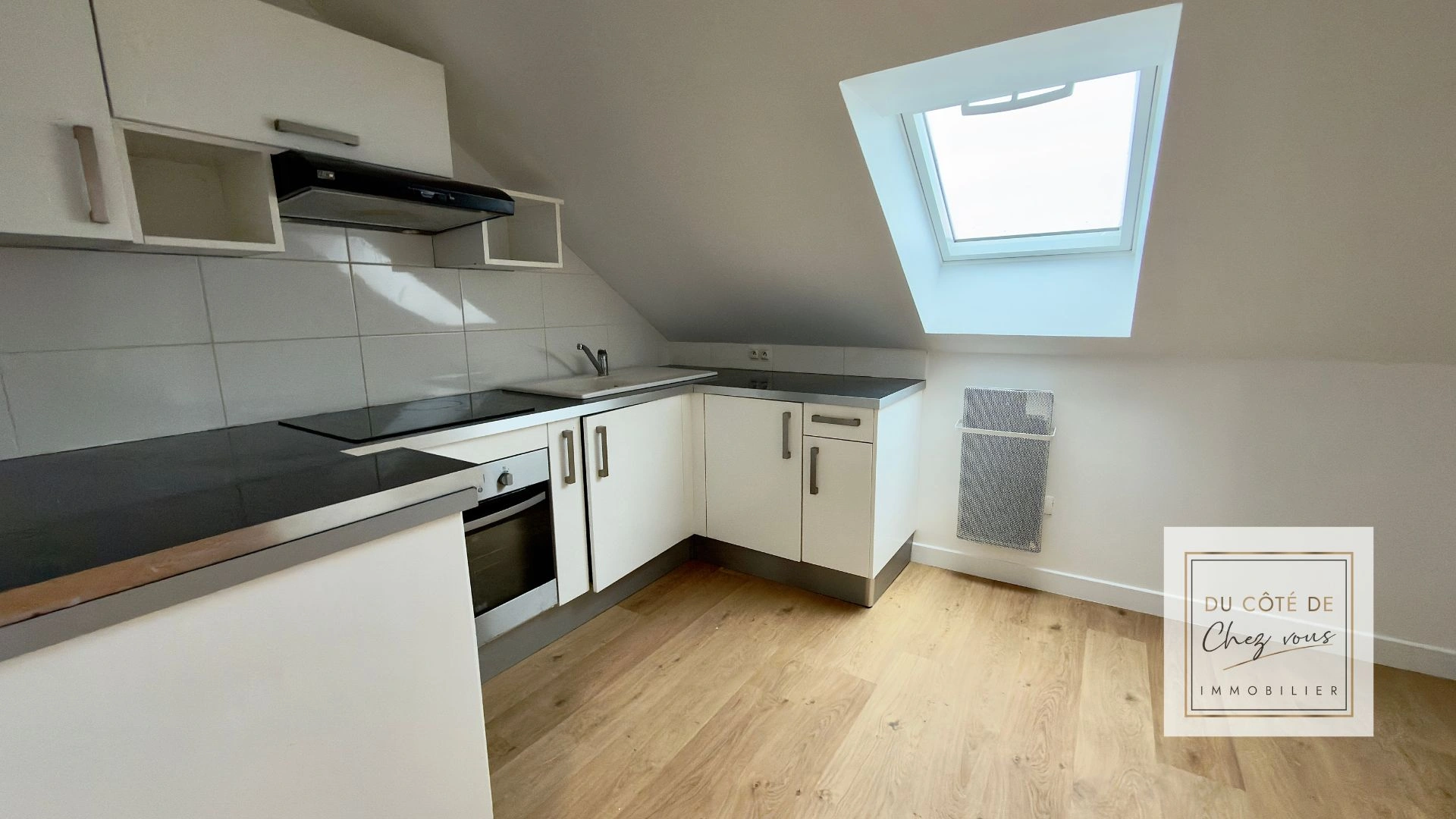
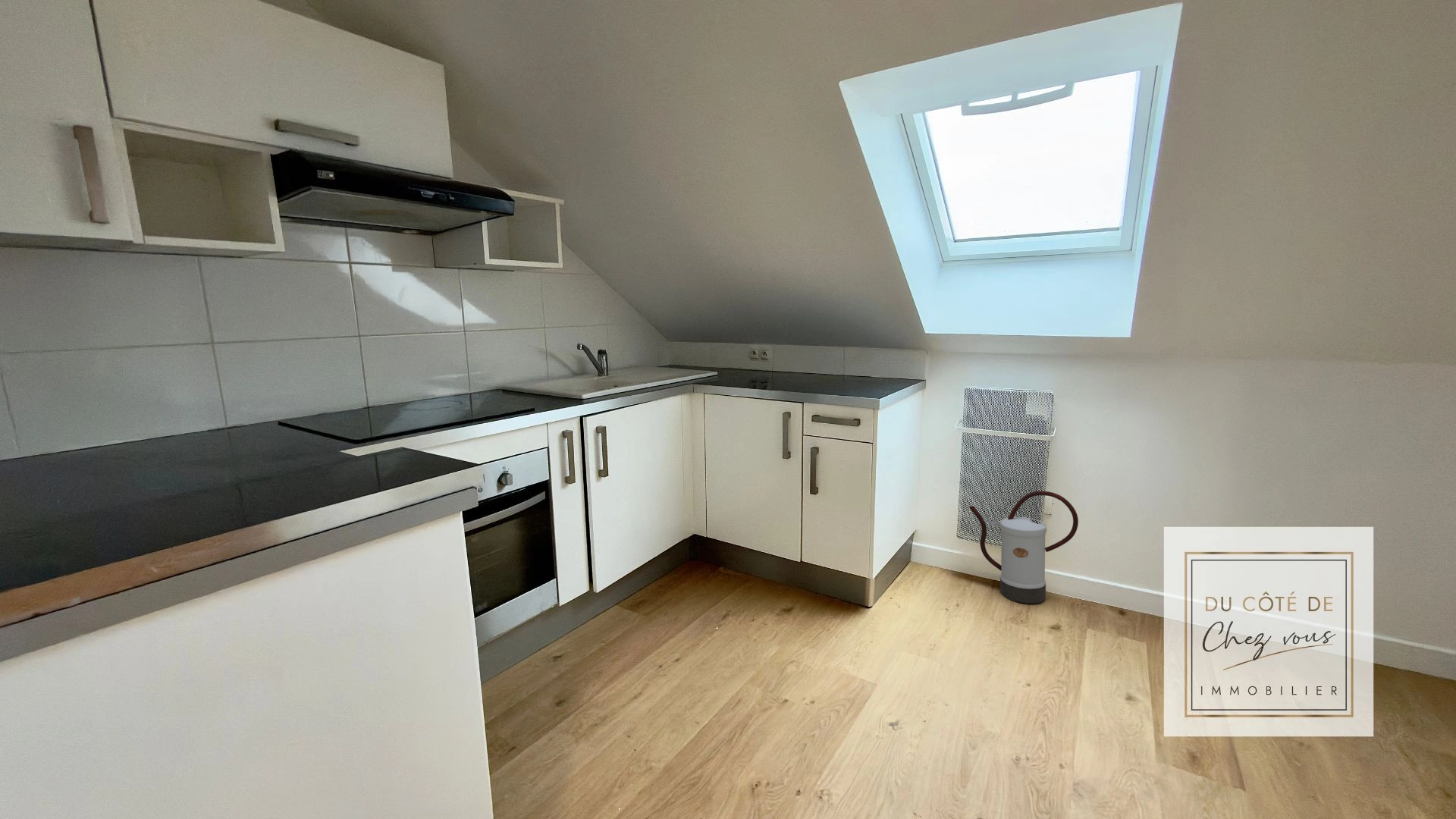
+ watering can [968,491,1079,604]
